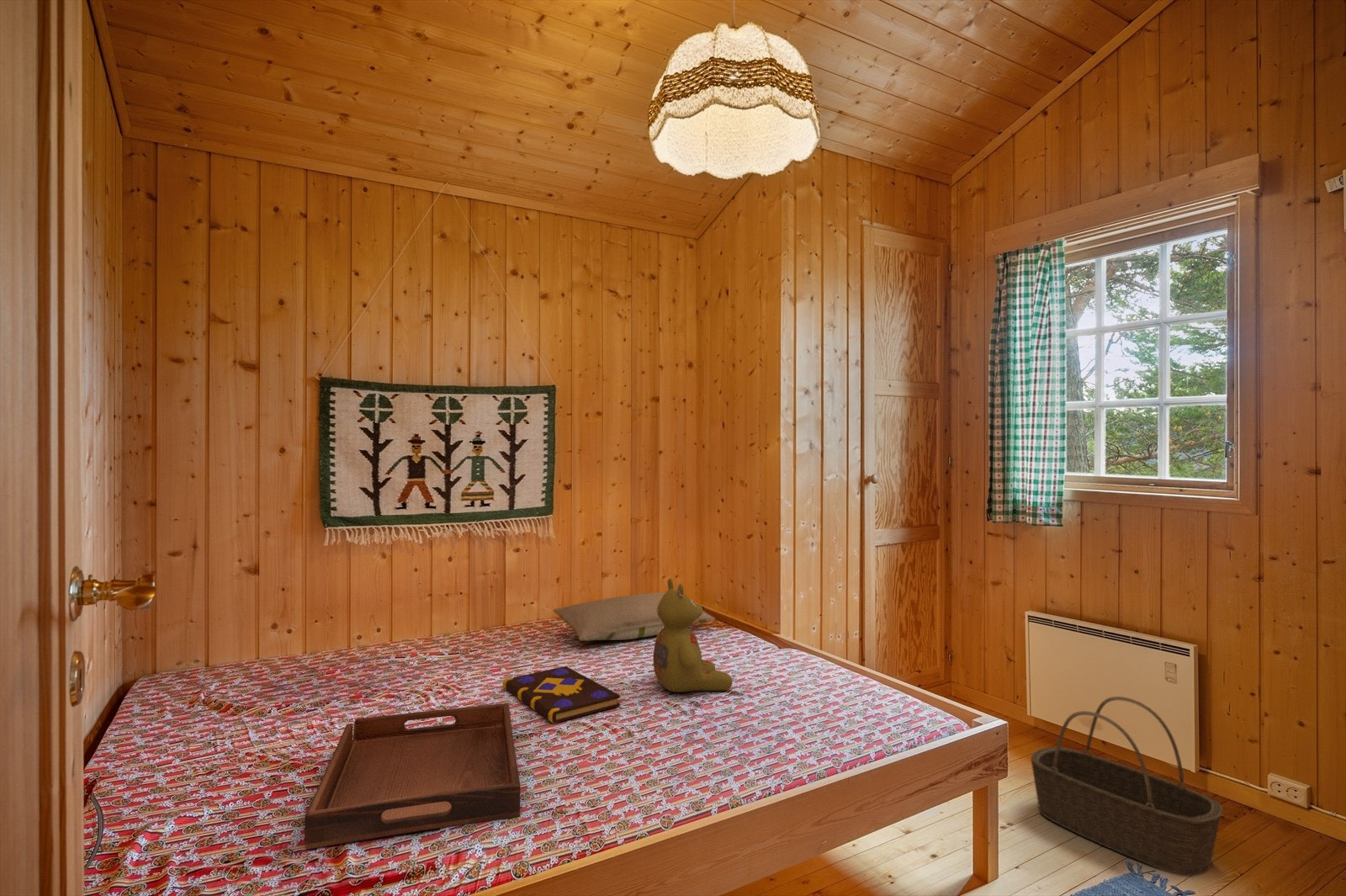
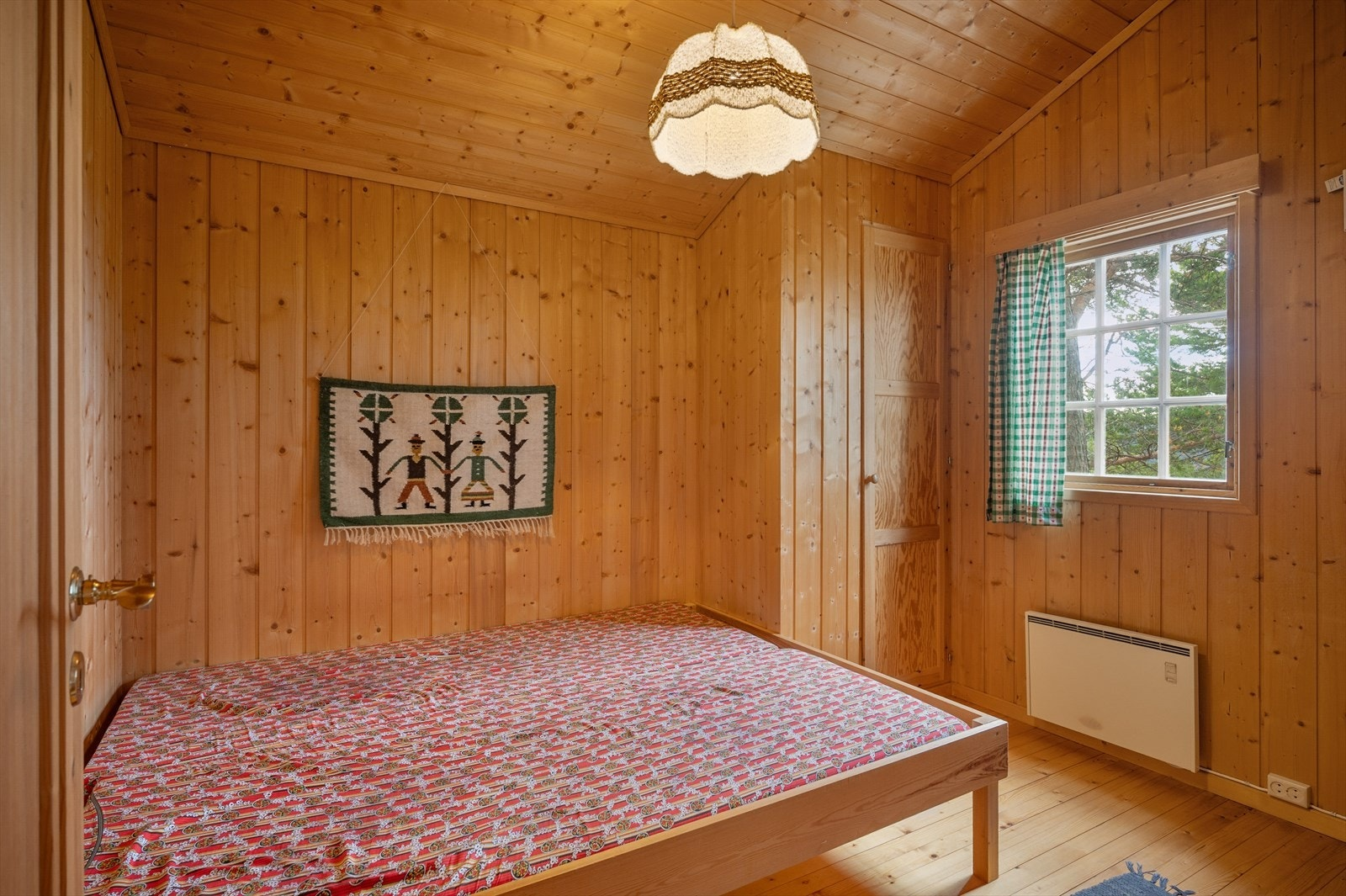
- serving tray [304,702,521,850]
- stuffed bear [653,577,734,693]
- basket [1030,696,1223,877]
- pillow [553,591,716,642]
- book [502,665,621,724]
